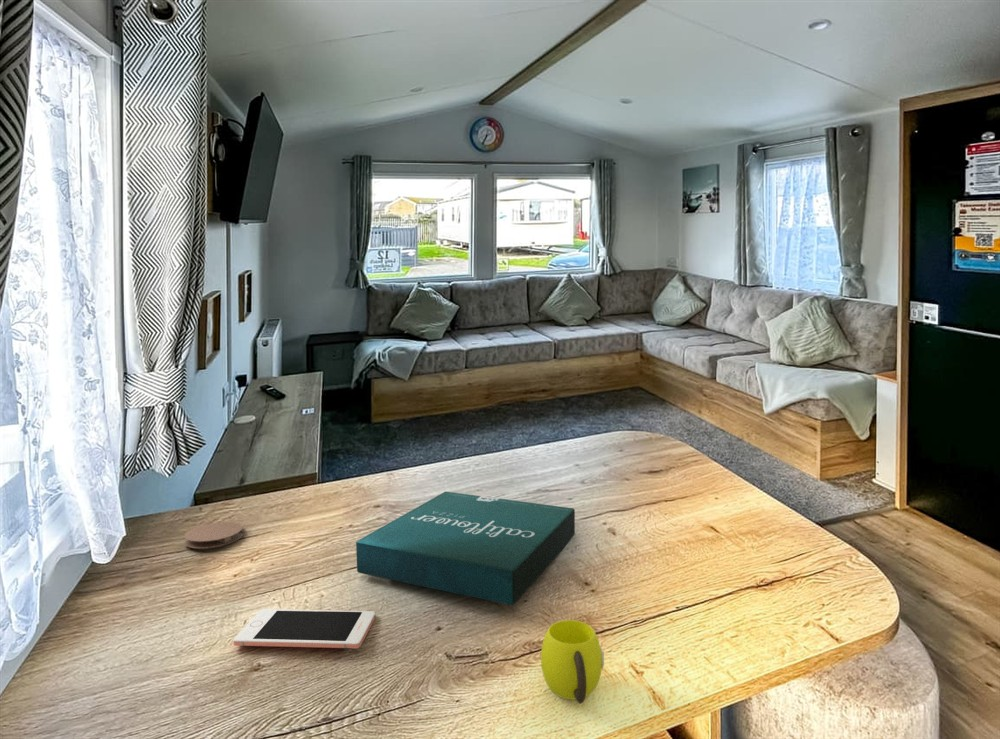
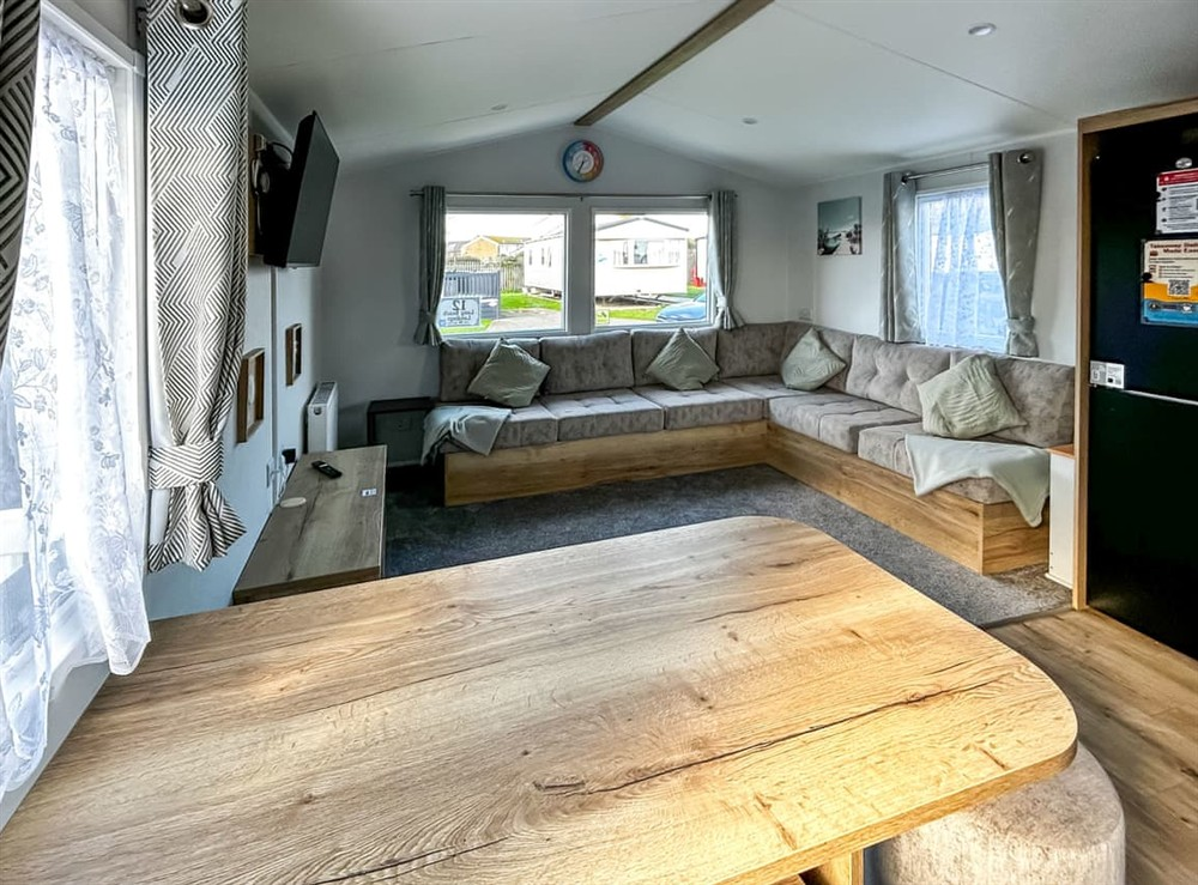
- cup [540,619,605,704]
- cell phone [233,608,376,650]
- pizza box [355,491,576,606]
- coaster [183,521,244,550]
